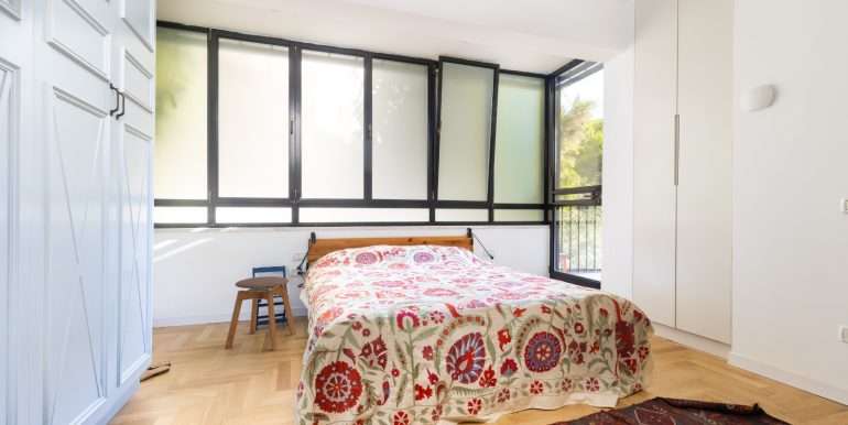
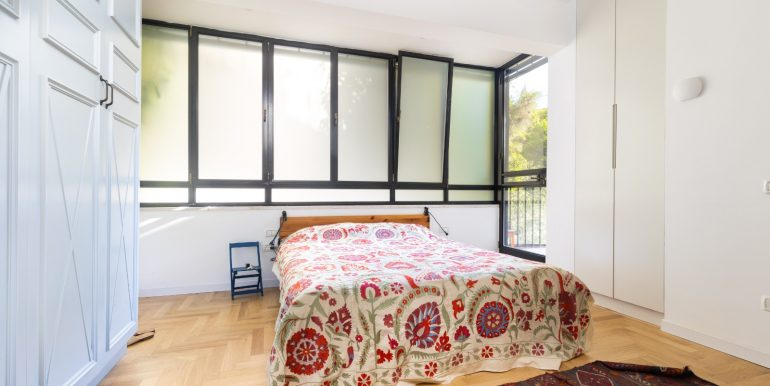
- stool [224,275,297,351]
